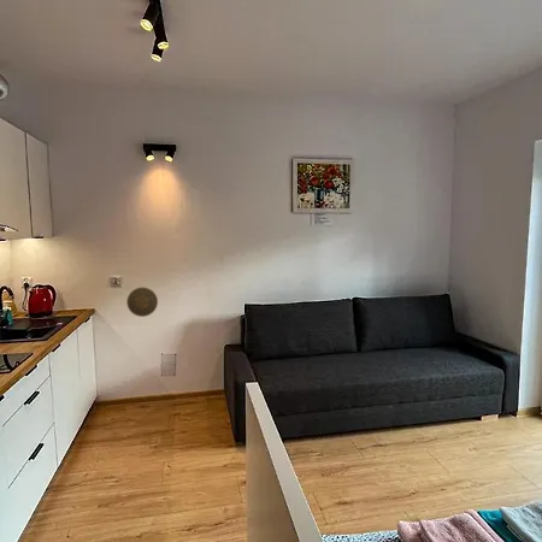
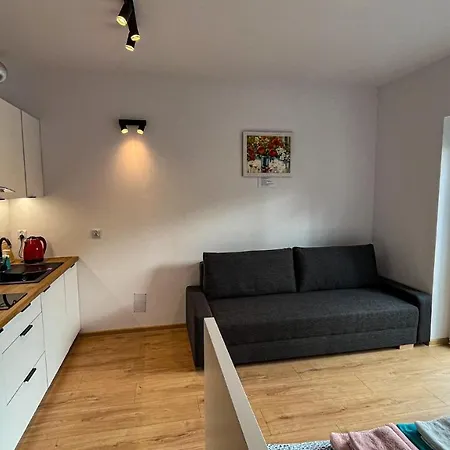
- decorative plate [125,287,159,318]
